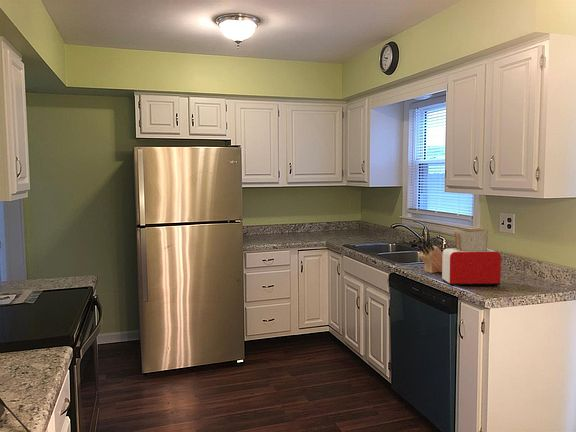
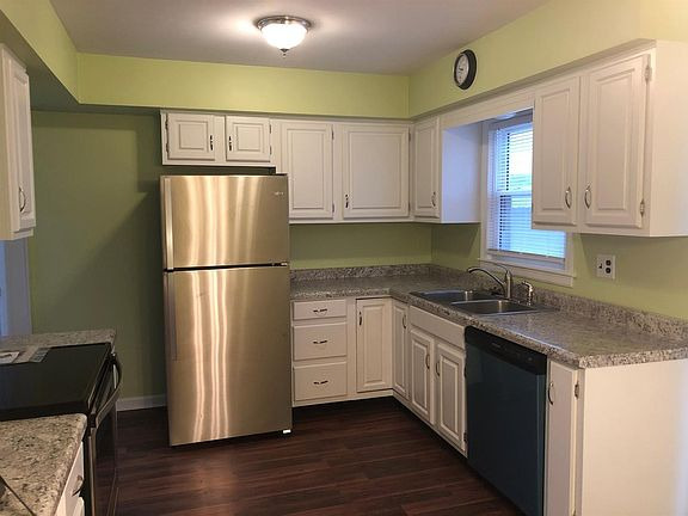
- knife block [416,236,443,274]
- toaster [441,228,502,287]
